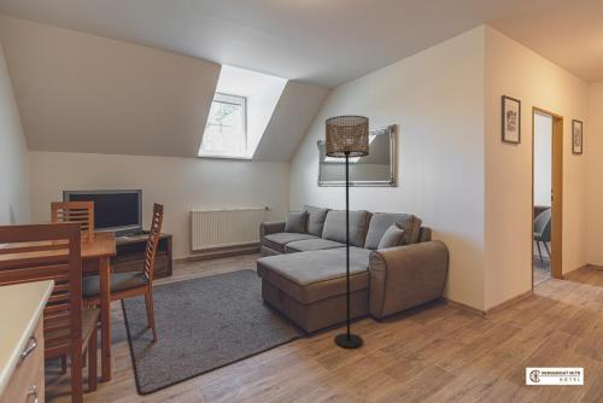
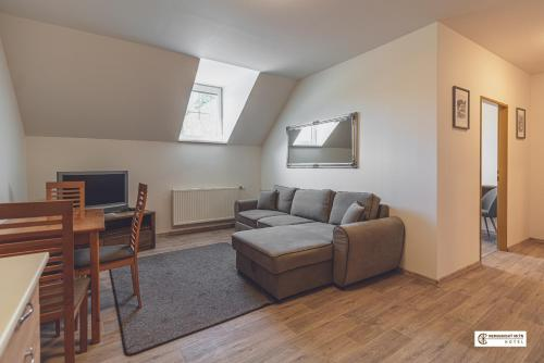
- floor lamp [324,115,370,349]
